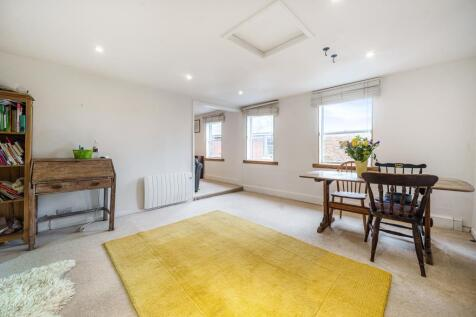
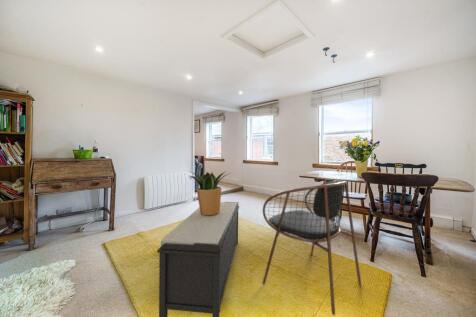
+ bench [156,201,240,317]
+ dining chair [262,179,362,316]
+ potted plant [189,171,231,216]
